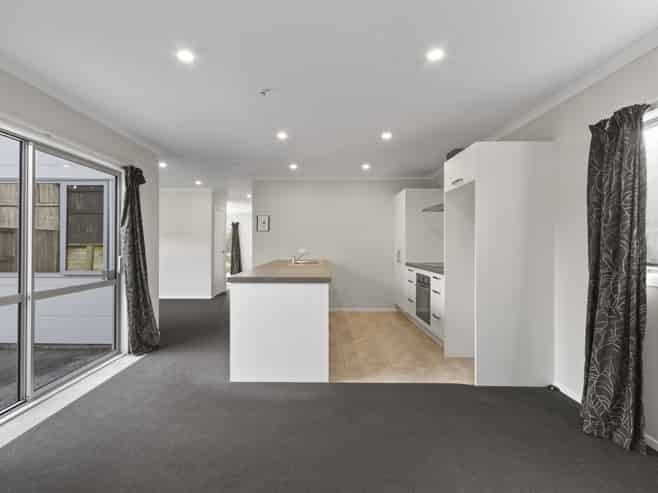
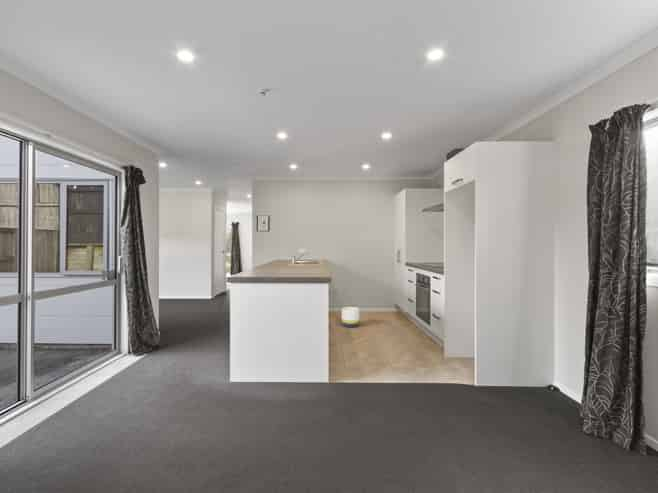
+ planter [341,306,360,328]
